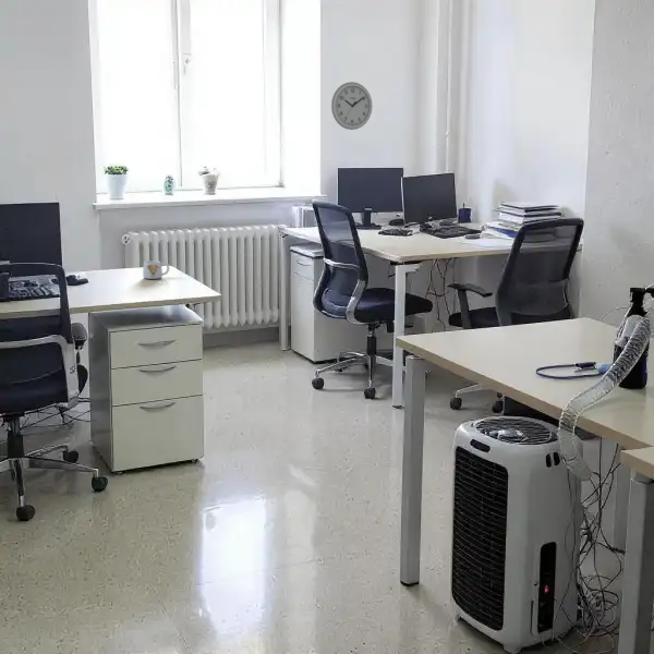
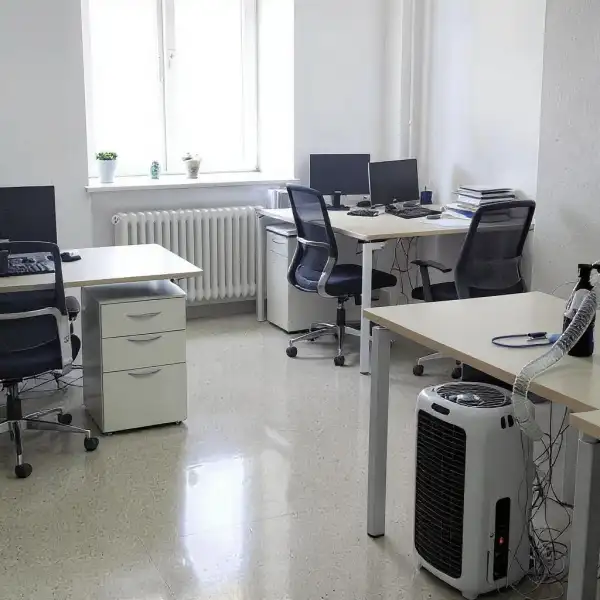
- mug [142,259,170,280]
- wall clock [330,81,374,131]
